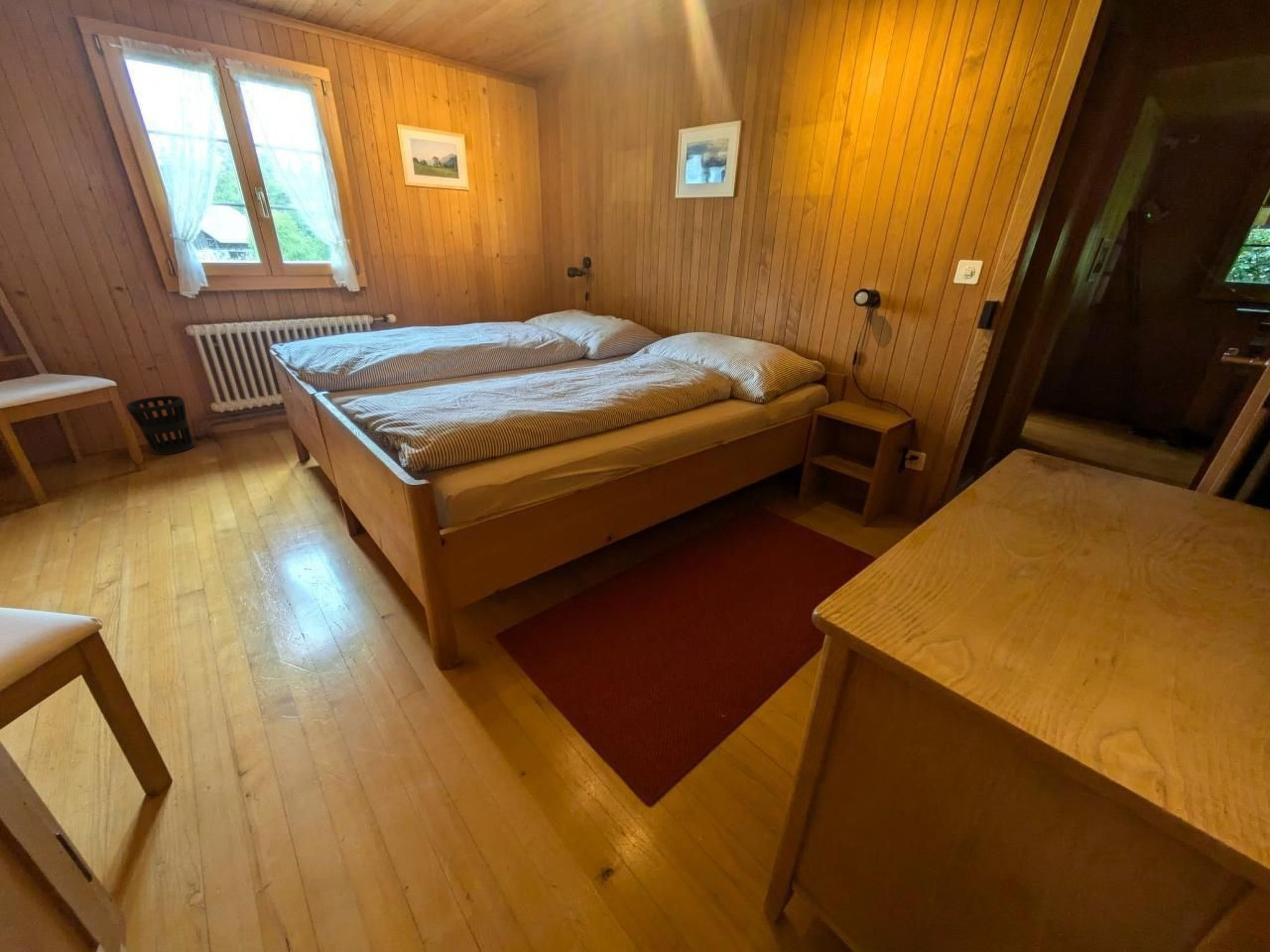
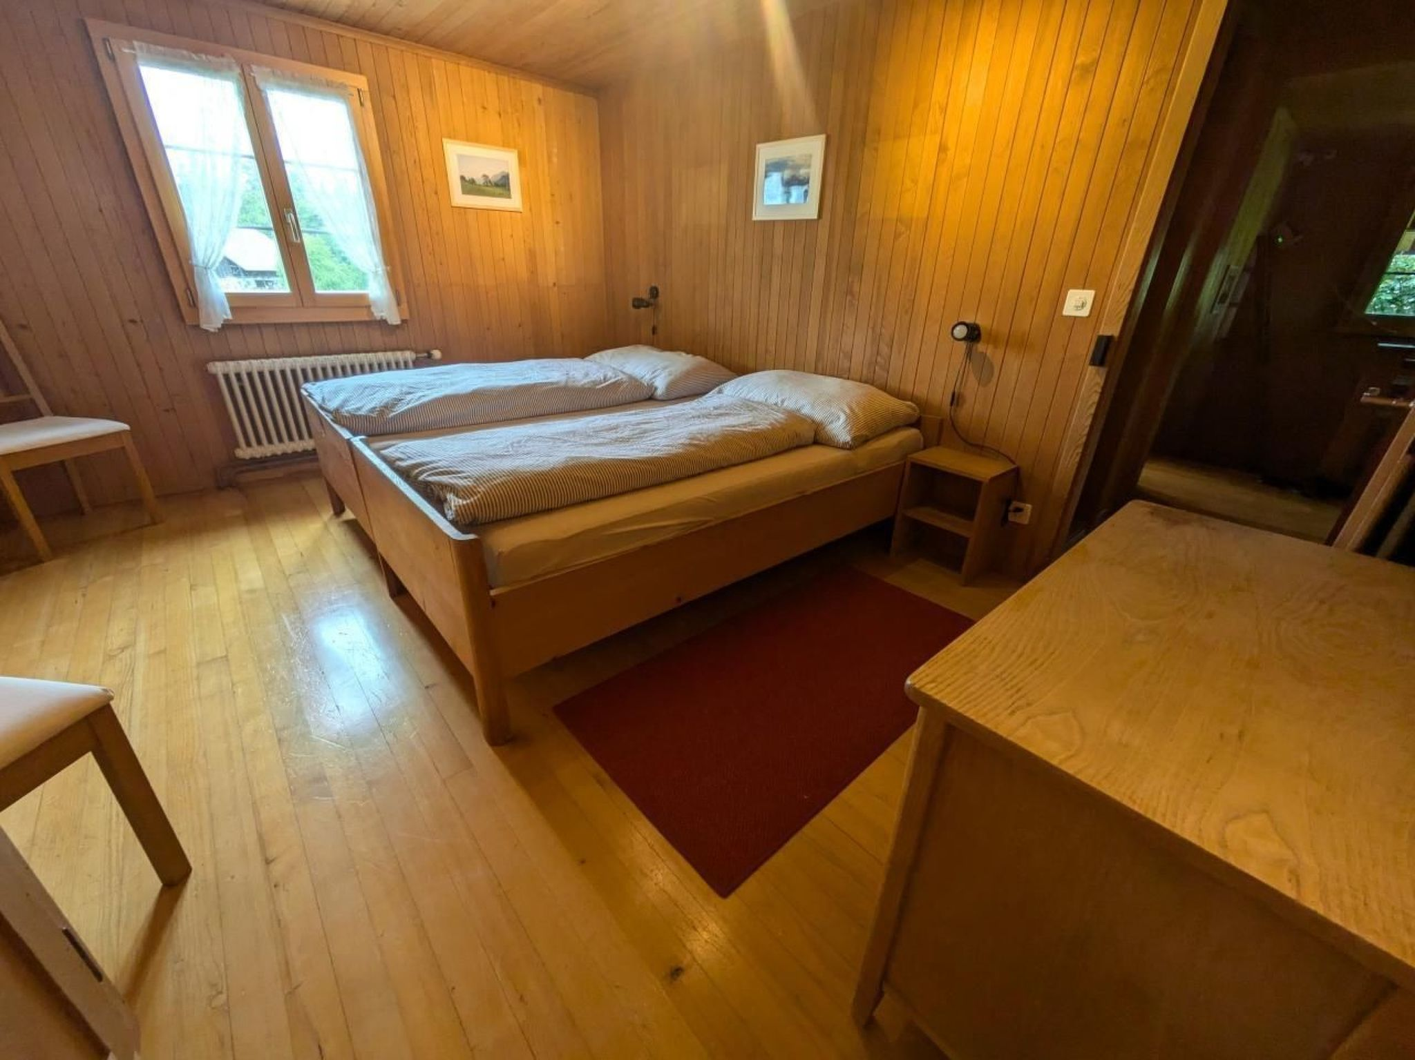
- wastebasket [125,395,195,456]
